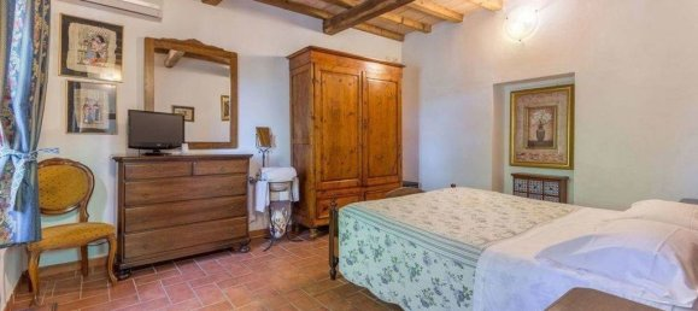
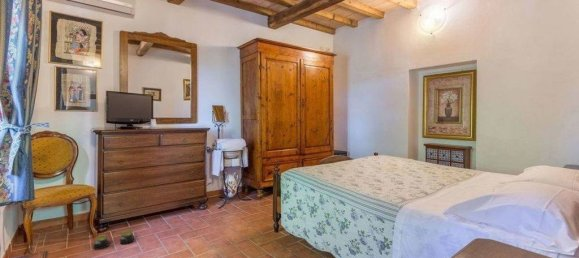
+ slippers [92,229,135,250]
